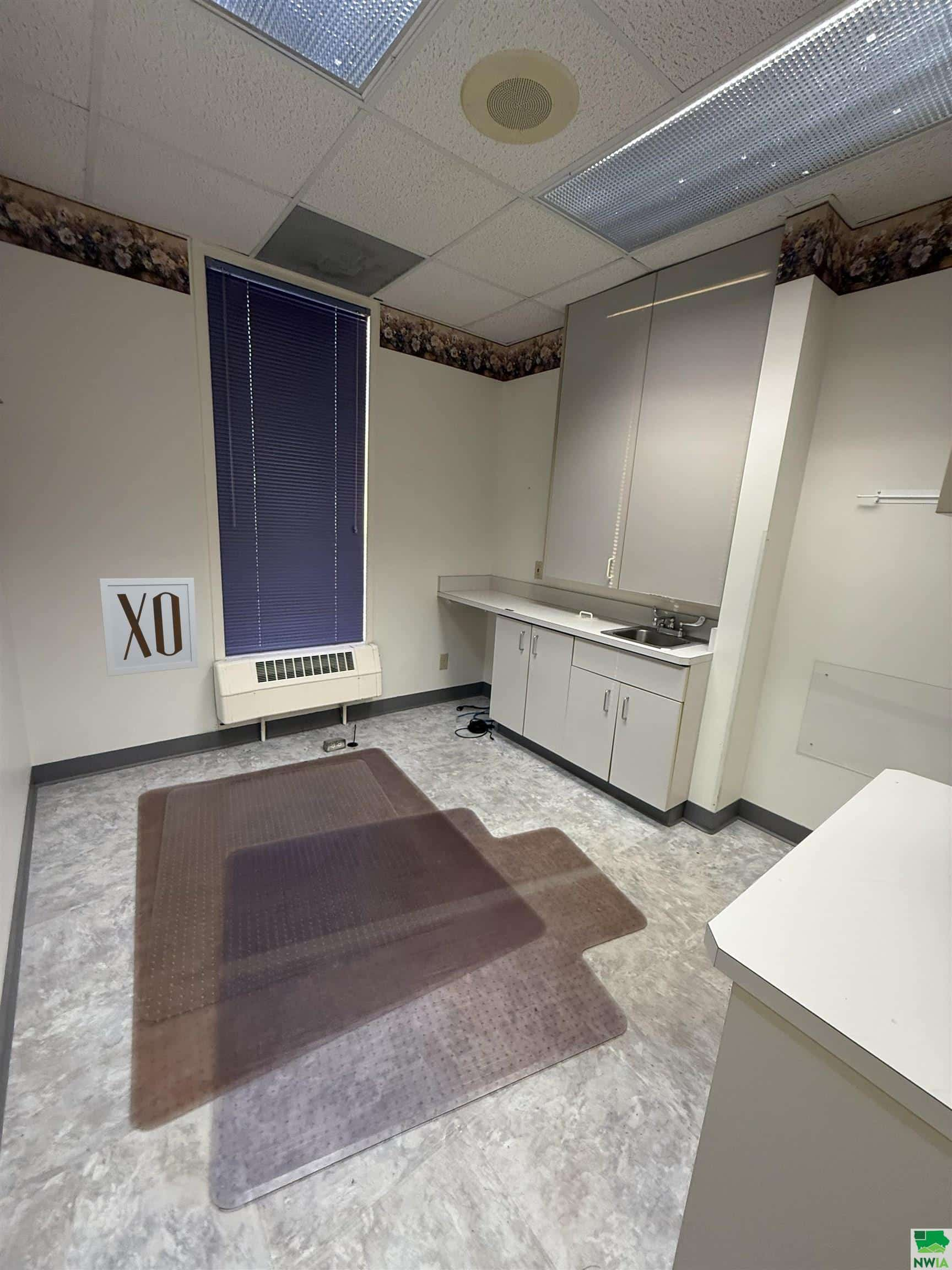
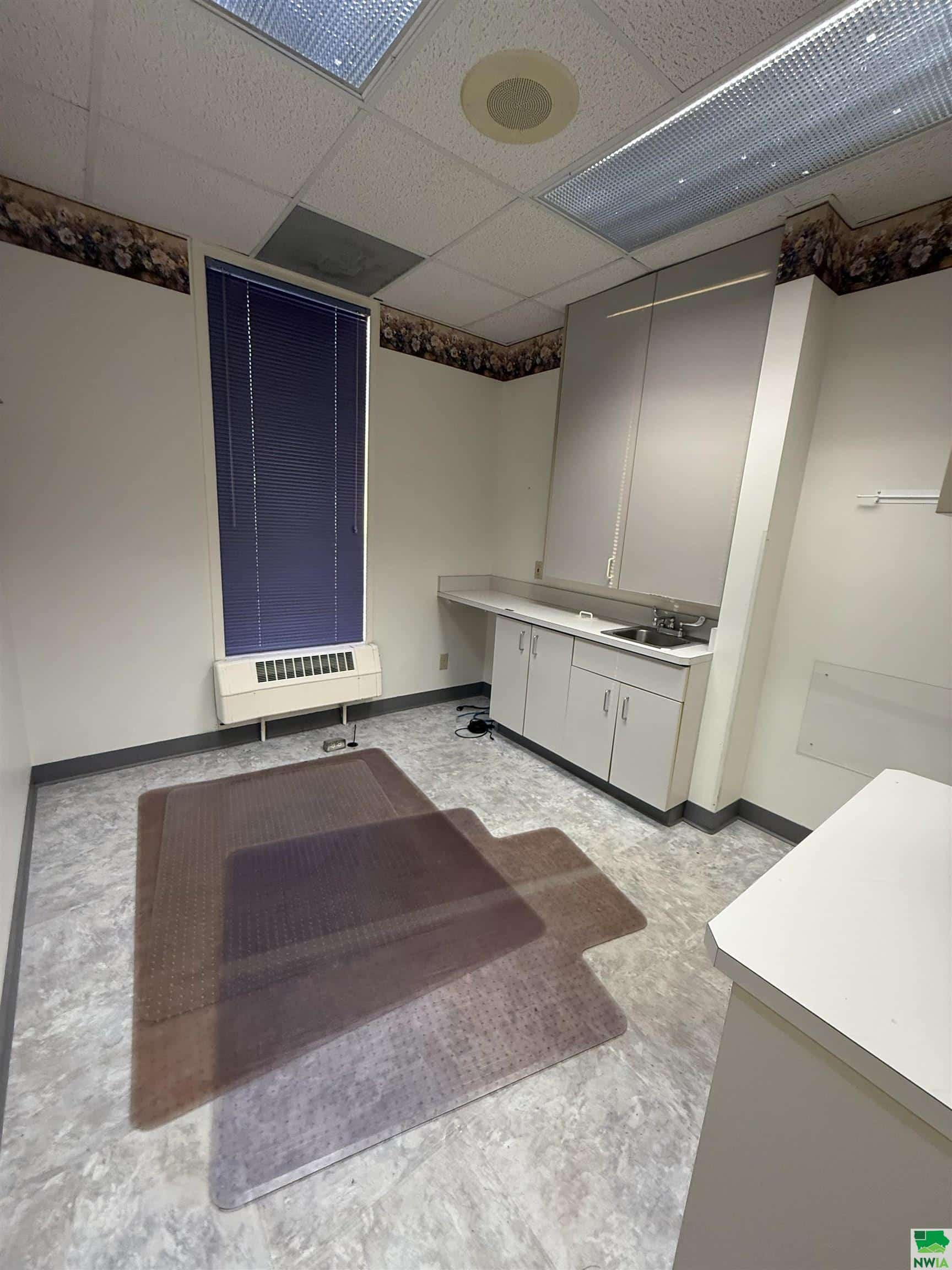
- wall art [99,577,199,677]
